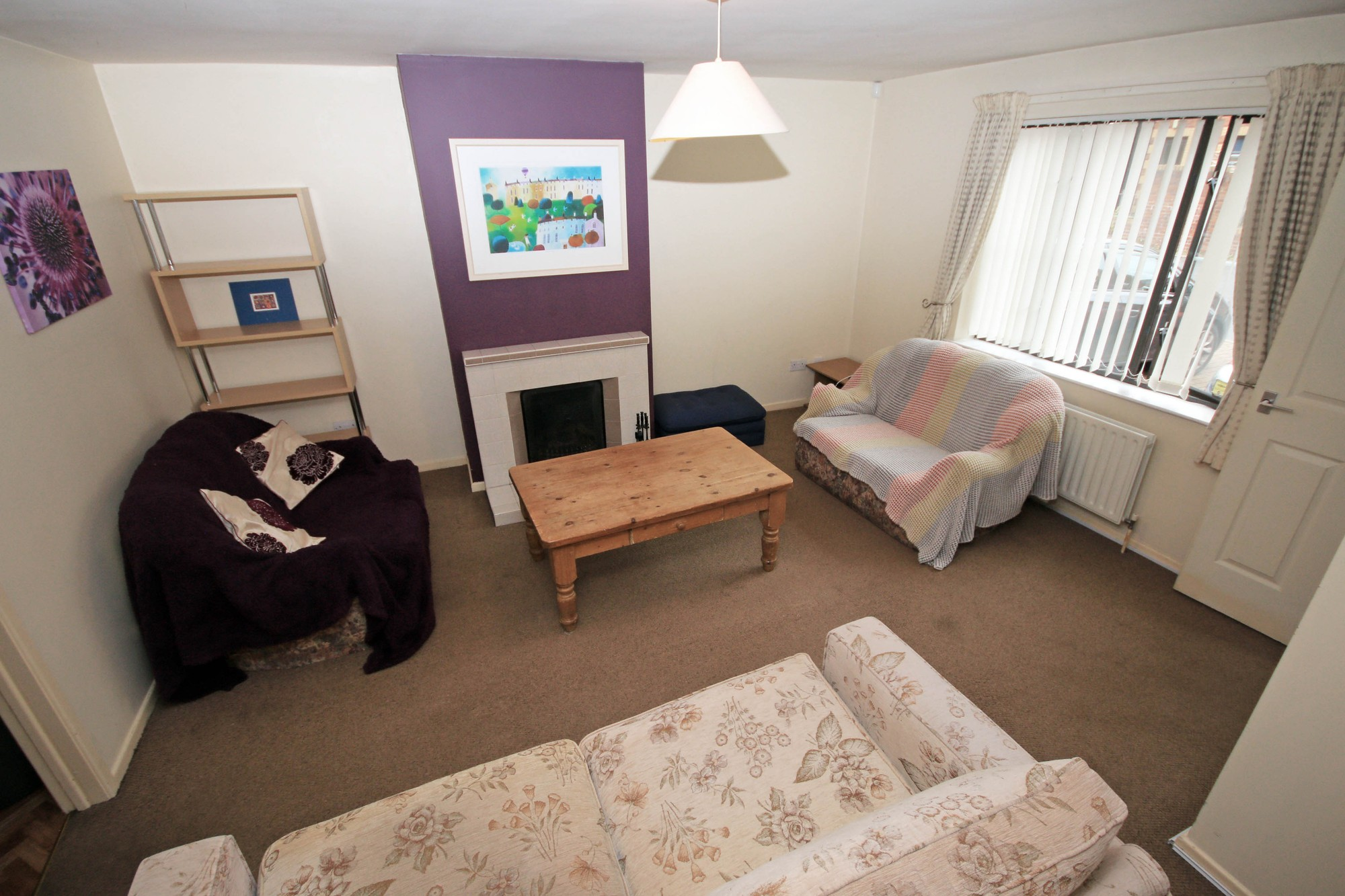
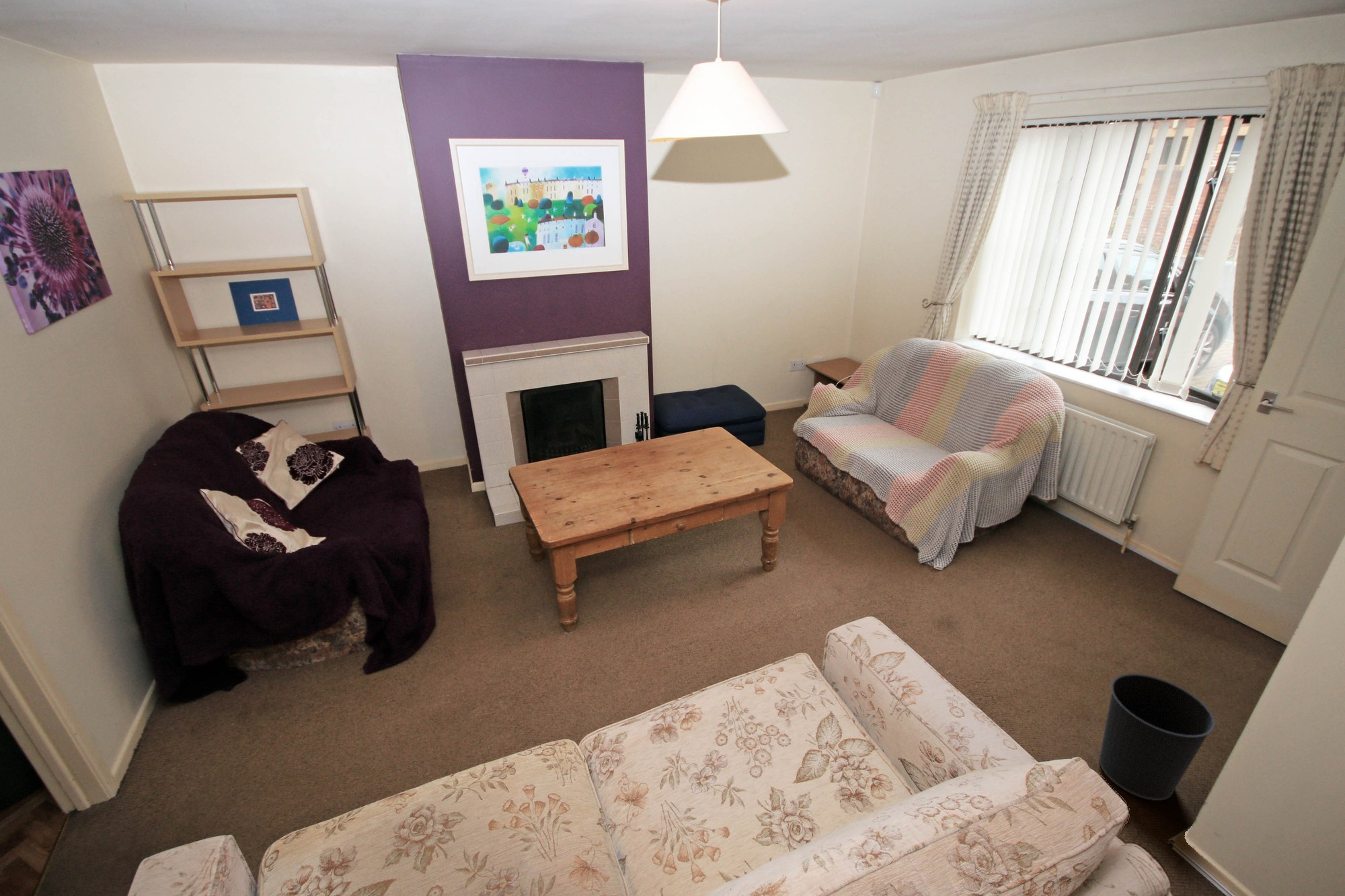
+ wastebasket [1098,673,1216,801]
